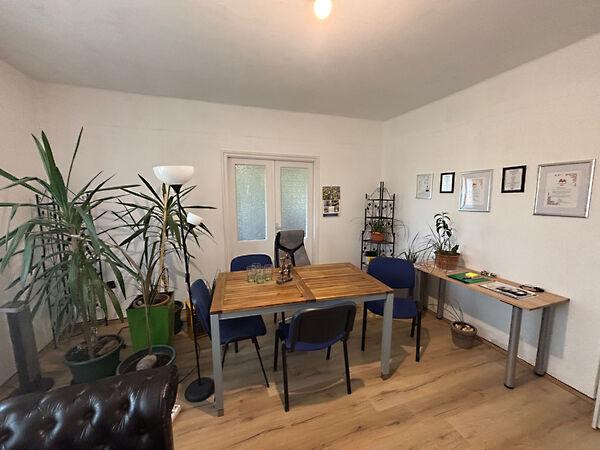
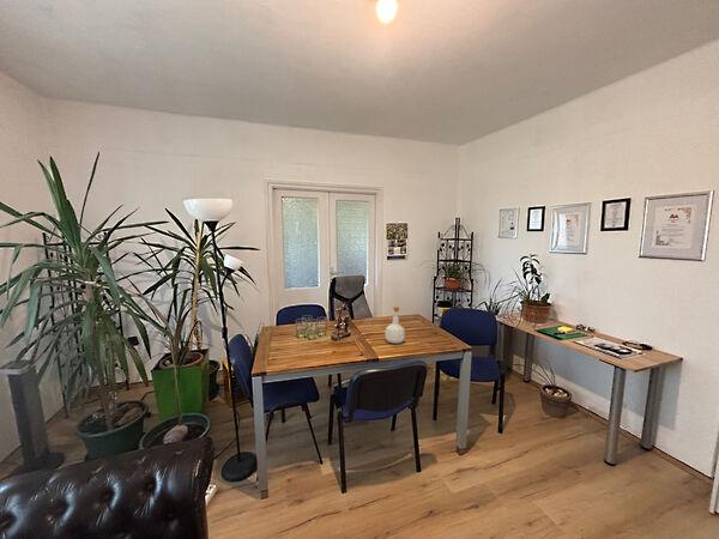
+ bottle [383,305,406,344]
